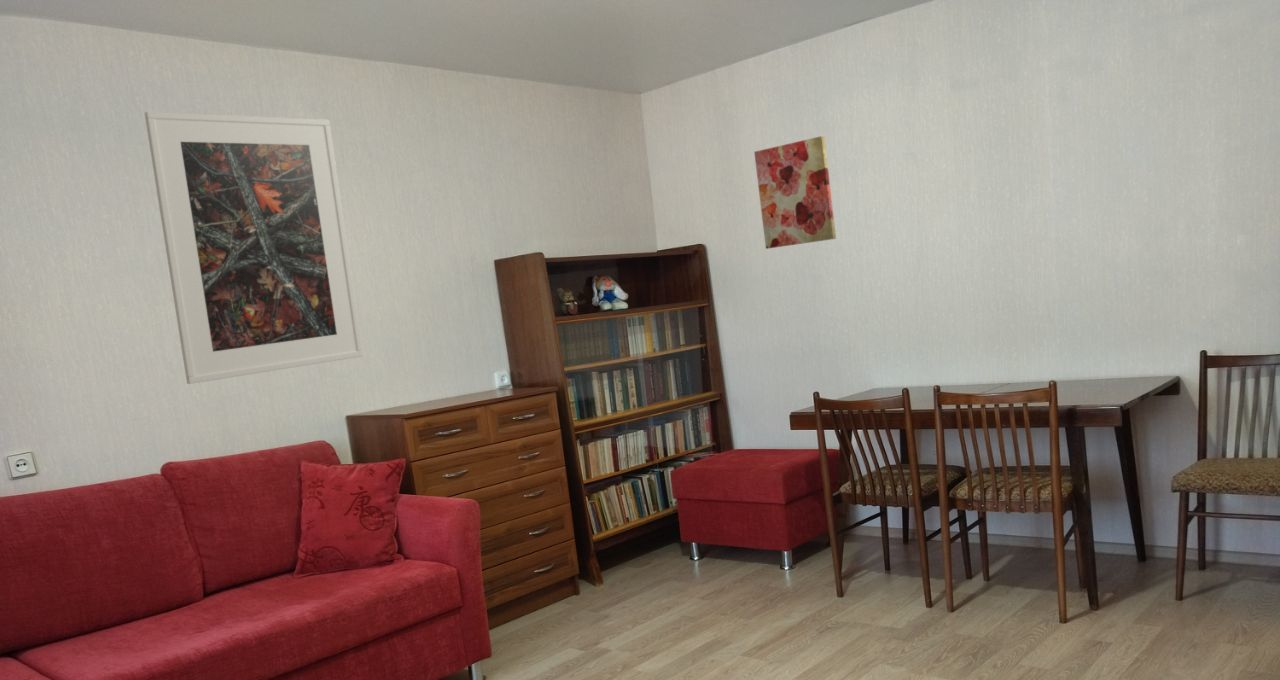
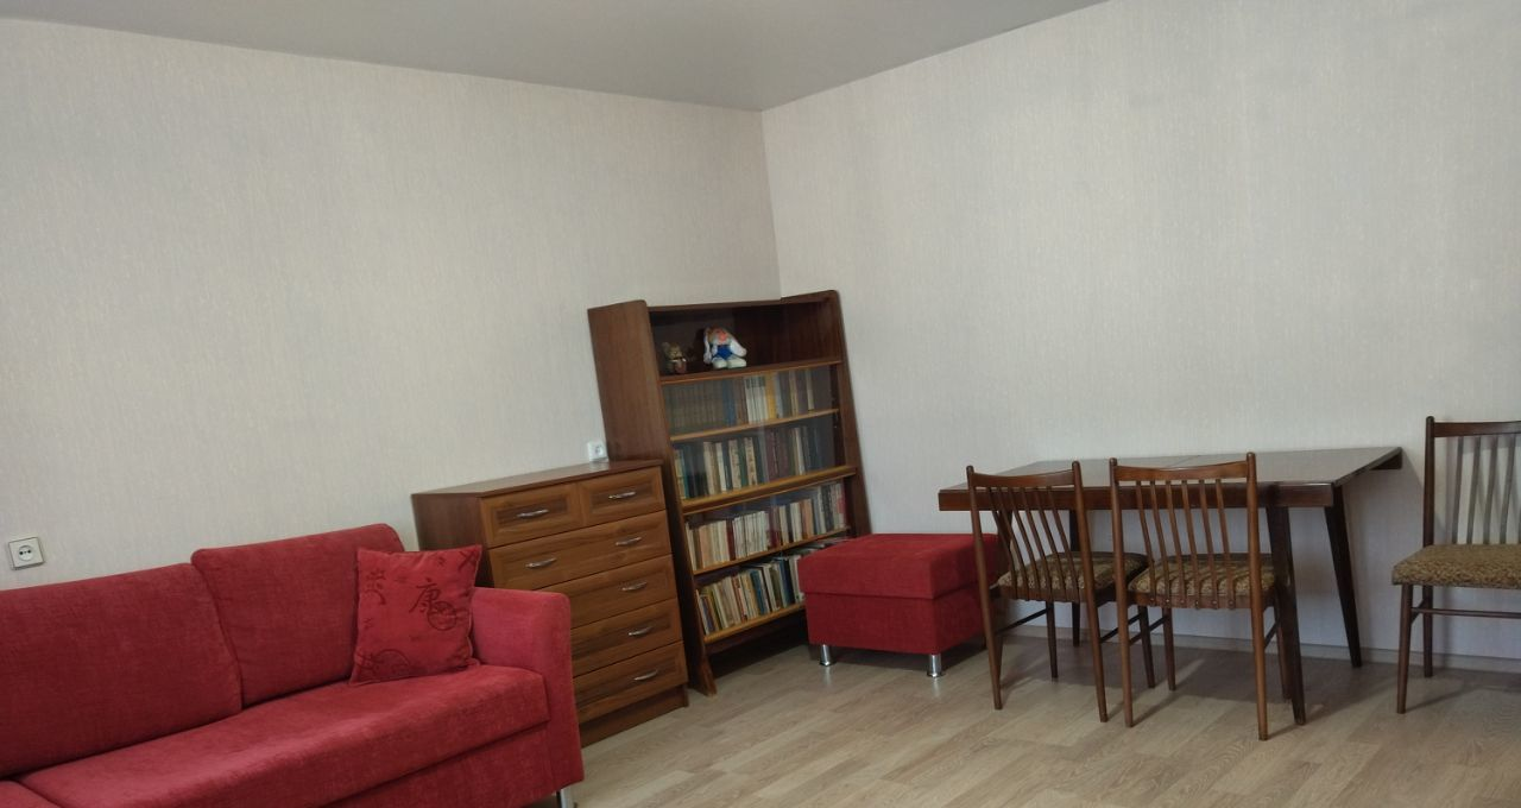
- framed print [144,111,364,385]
- wall art [753,135,837,250]
